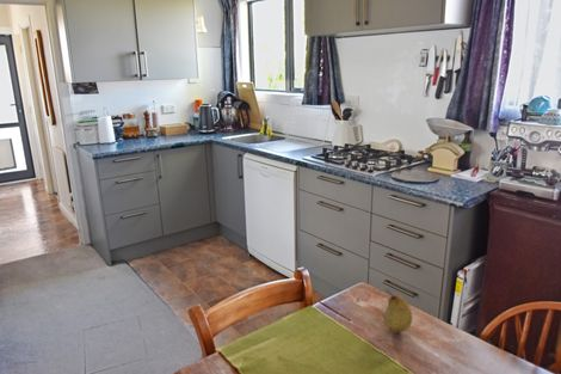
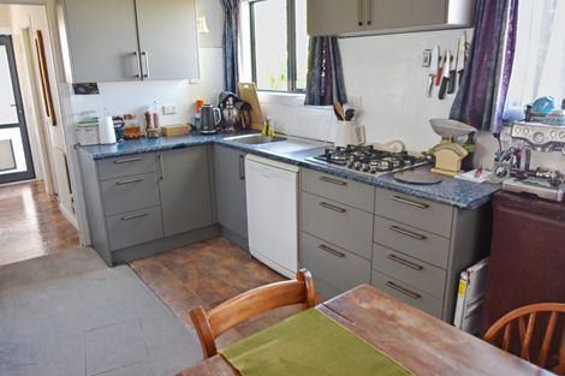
- fruit [383,289,413,333]
